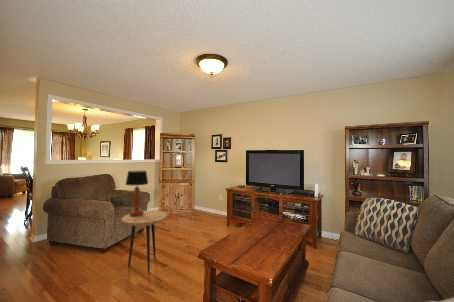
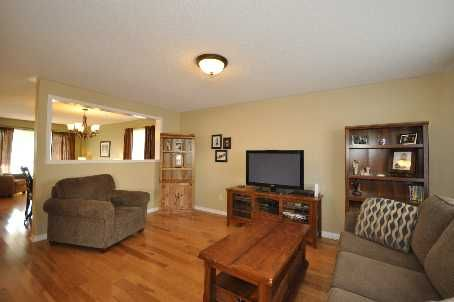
- table lamp [124,169,149,216]
- side table [121,209,168,274]
